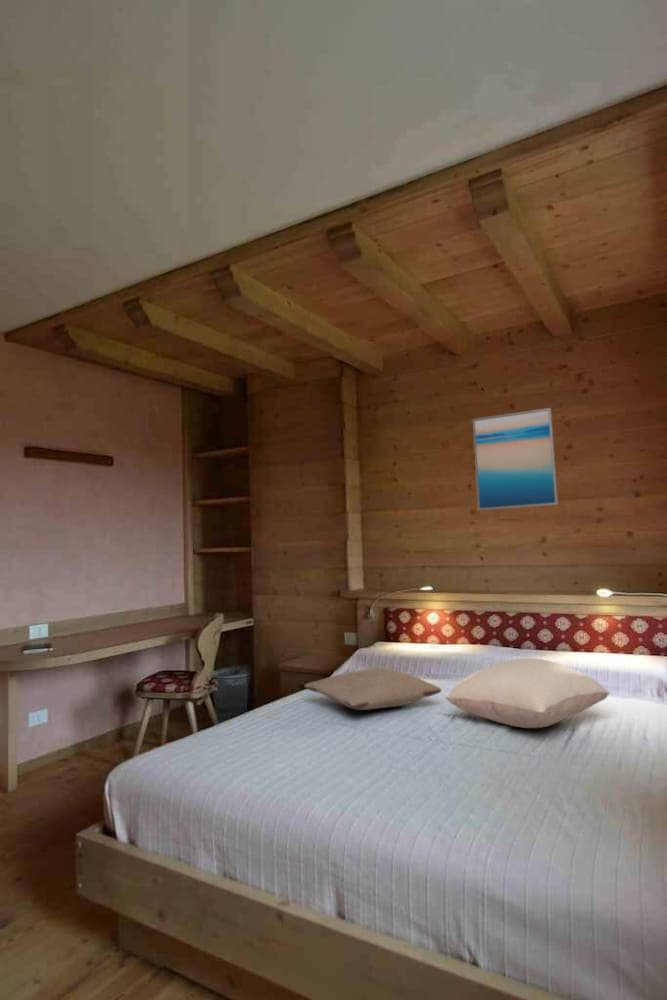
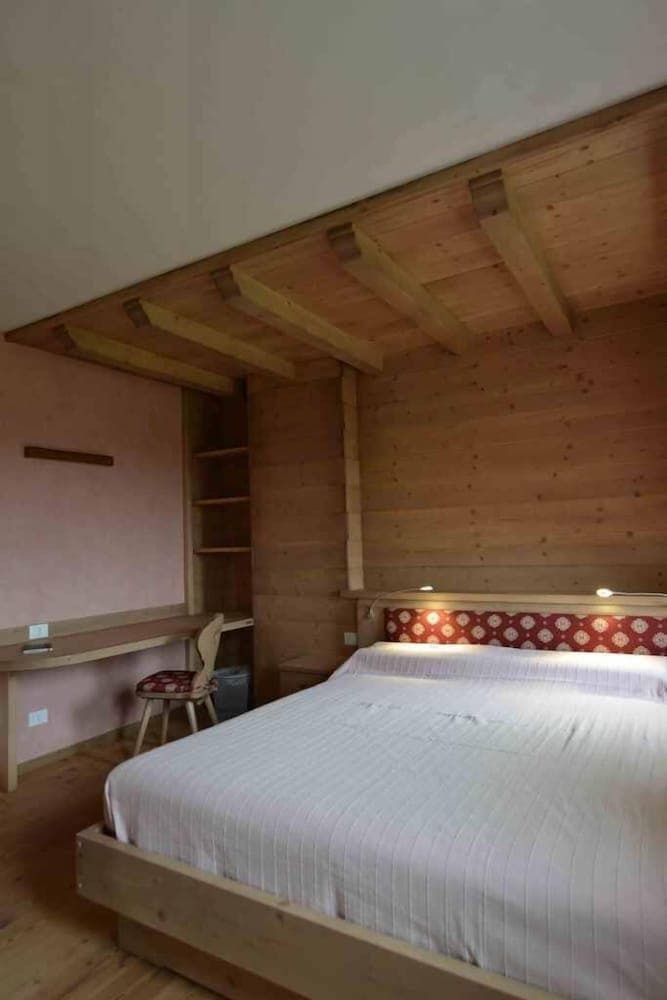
- pillow [444,657,611,729]
- pillow [303,667,443,711]
- wall art [472,407,559,511]
